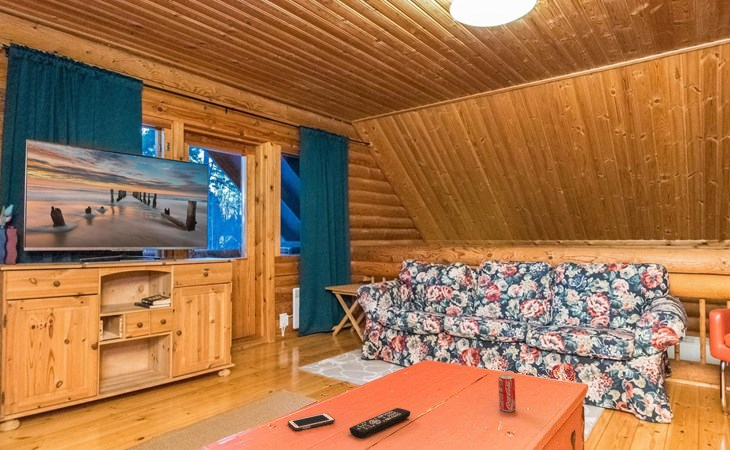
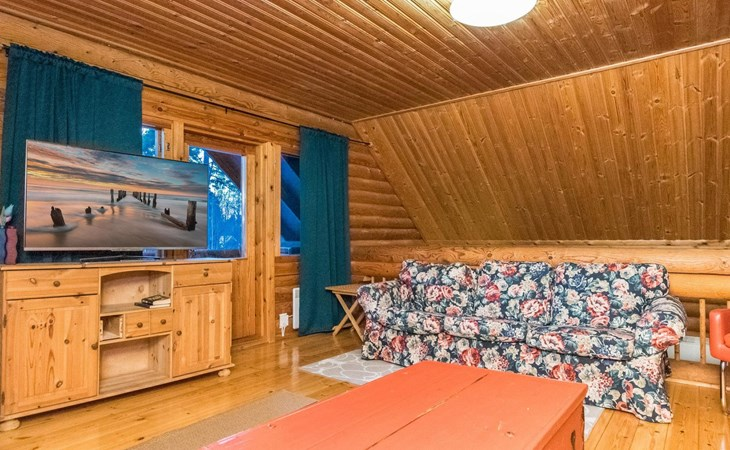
- beverage can [497,374,517,413]
- cell phone [287,412,336,431]
- remote control [349,407,411,439]
